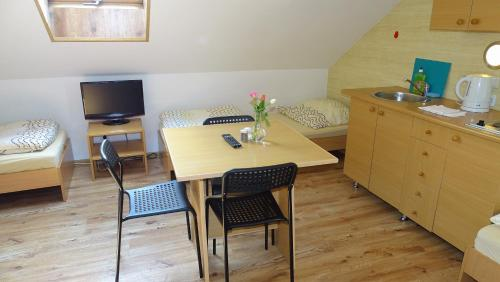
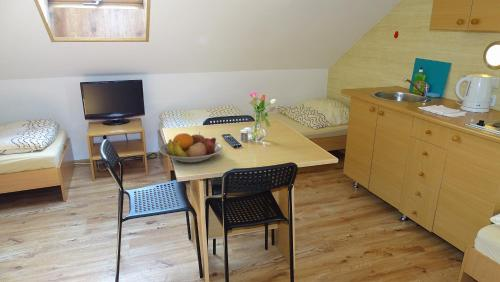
+ fruit bowl [158,131,223,164]
